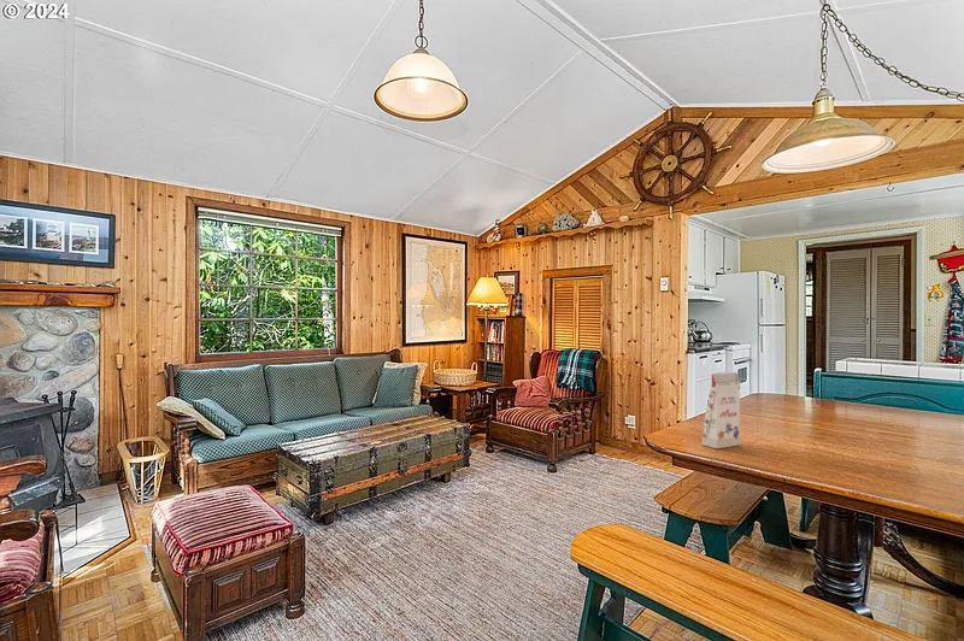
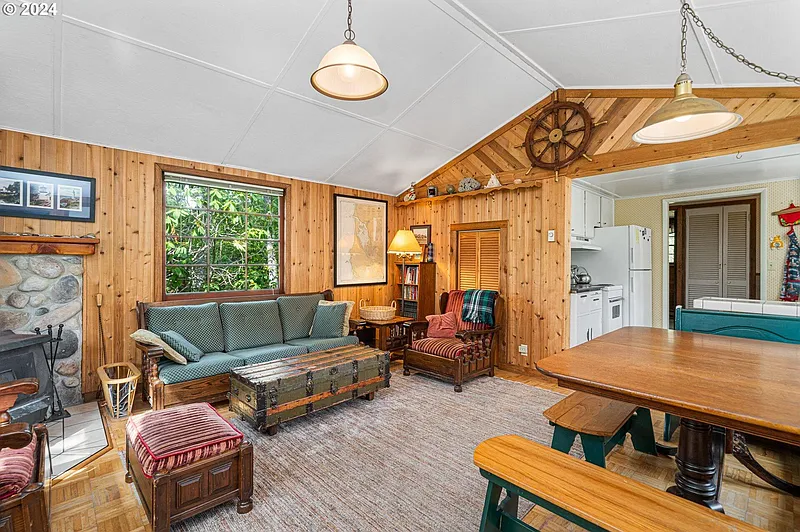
- gift box [700,371,742,449]
